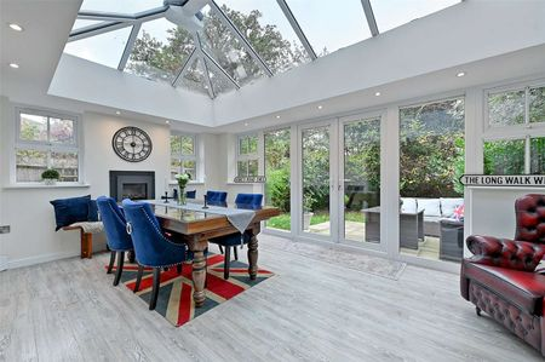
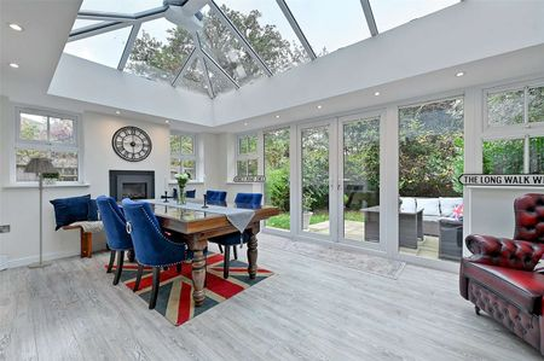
+ floor lamp [23,156,58,269]
